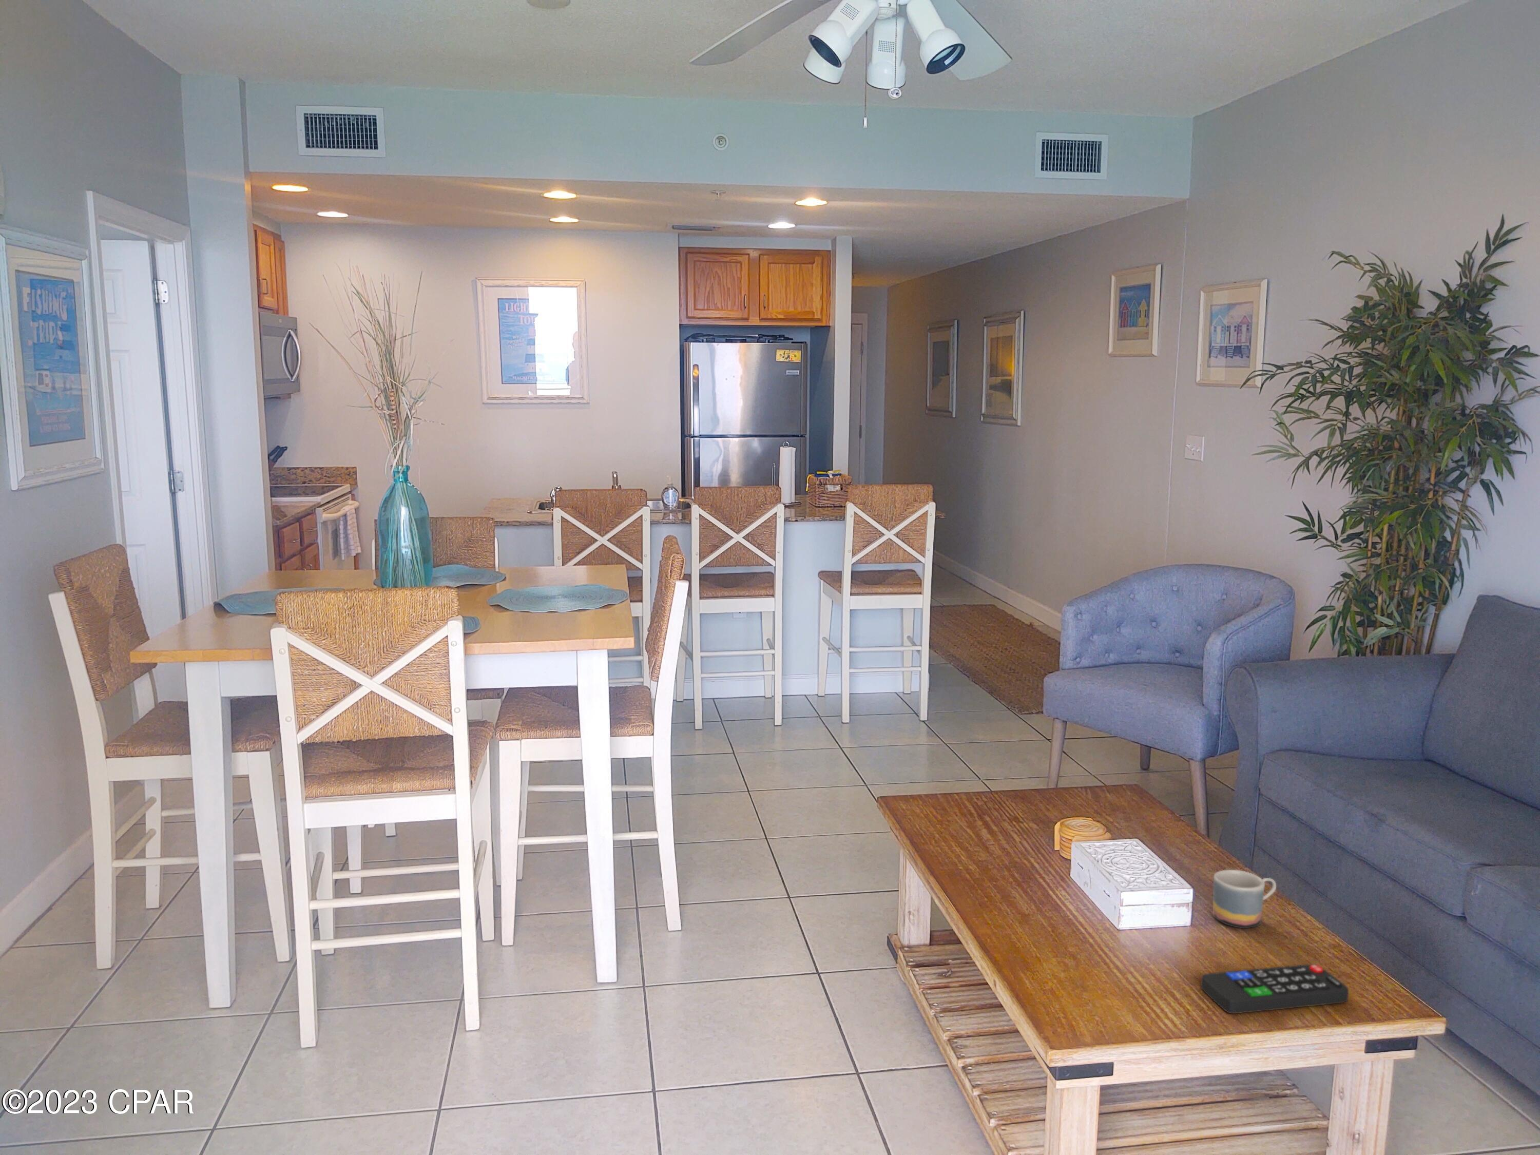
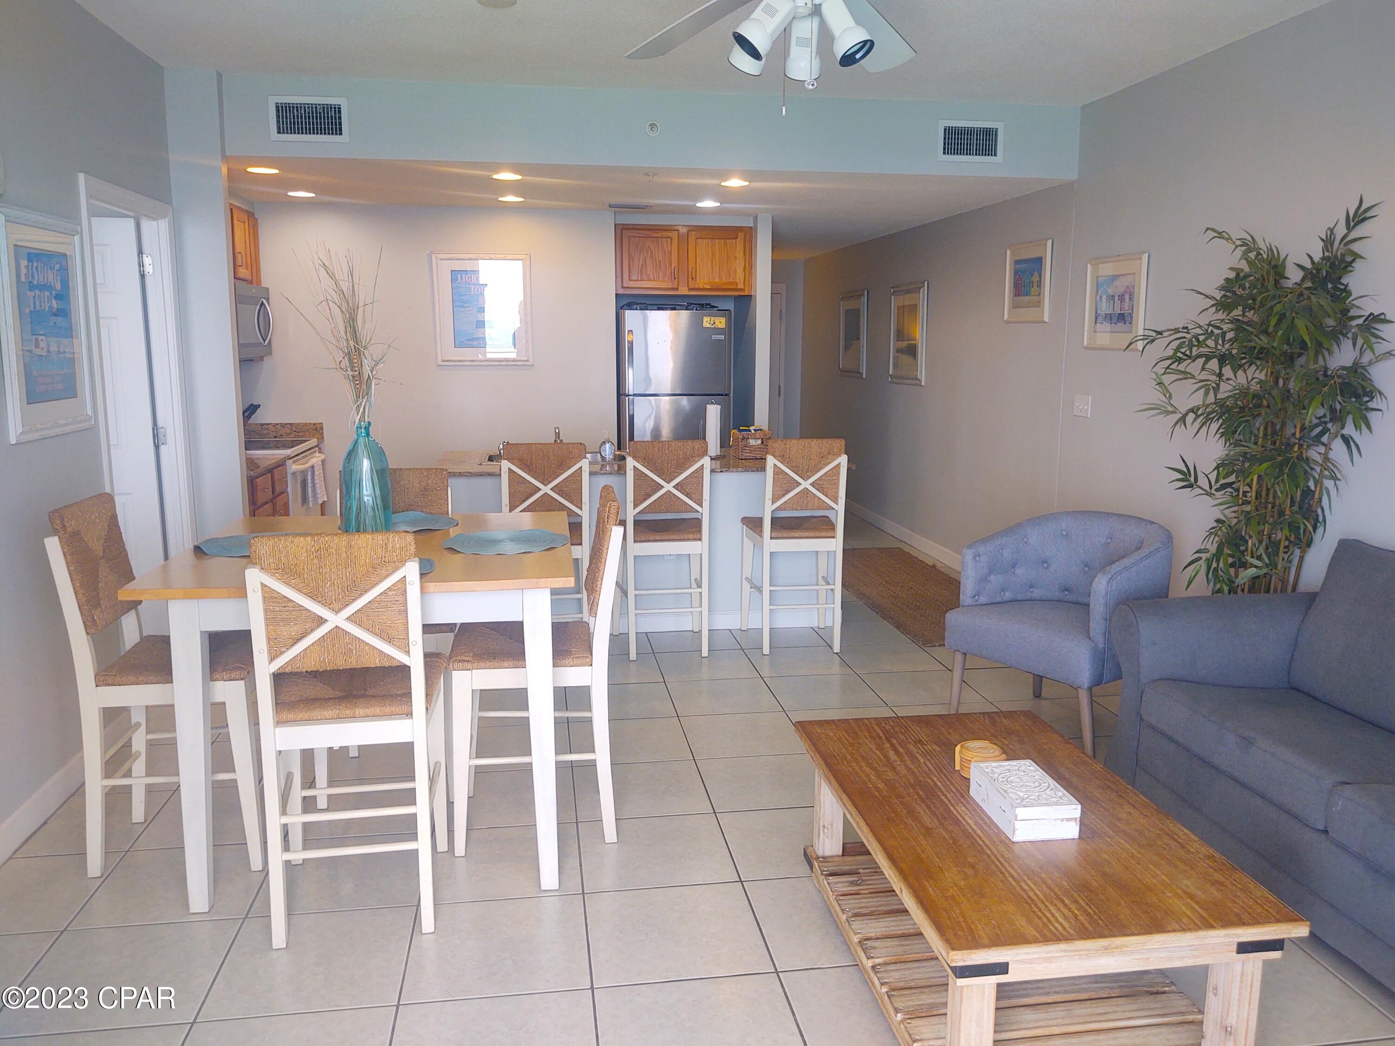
- mug [1211,869,1277,928]
- remote control [1200,963,1350,1014]
